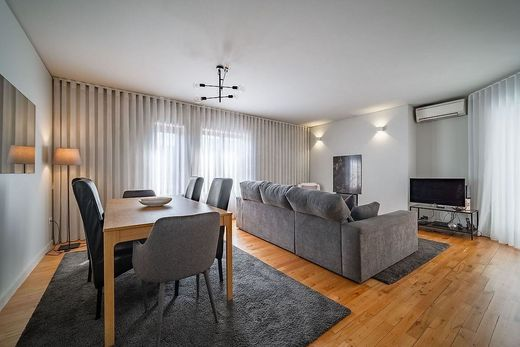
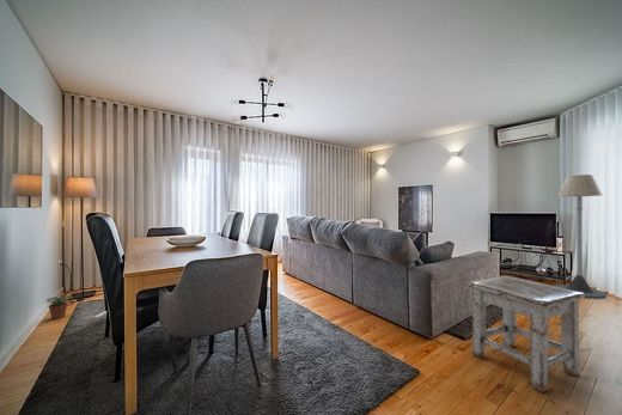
+ floor lamp [555,173,608,300]
+ potted plant [45,294,74,321]
+ stool [466,274,586,393]
